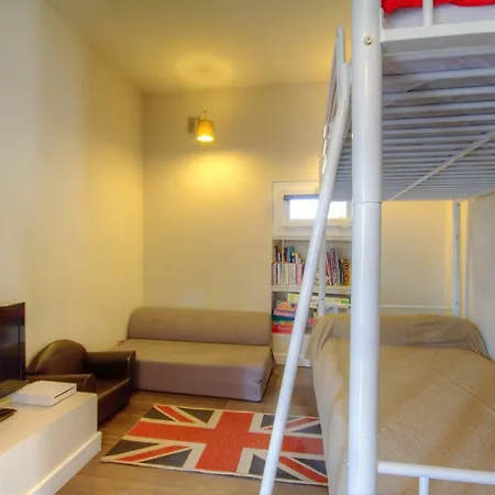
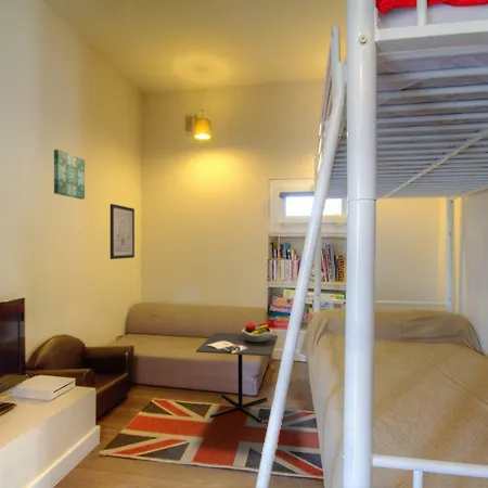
+ wall art [110,203,136,260]
+ wall art [53,149,86,201]
+ kitchen table [195,322,279,423]
